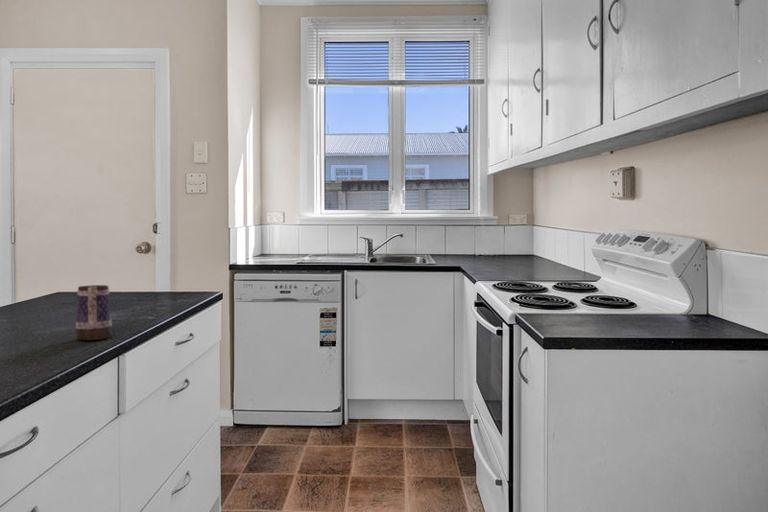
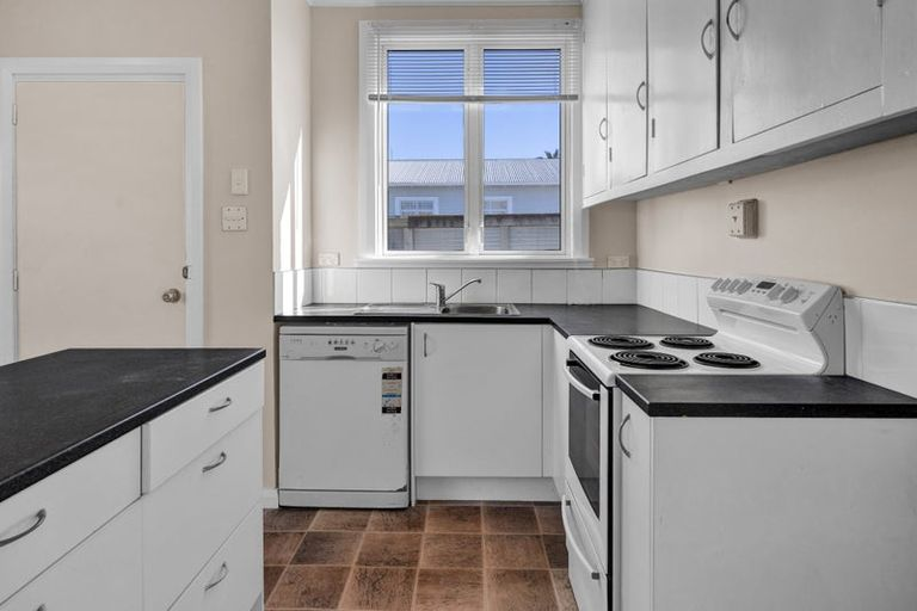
- mug [75,284,113,341]
